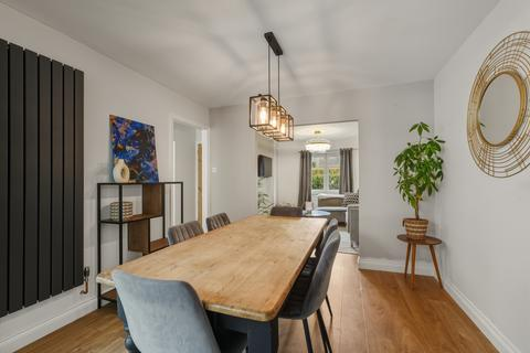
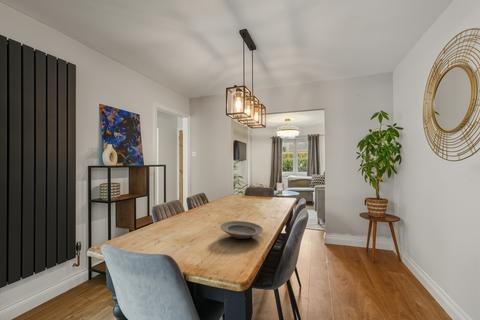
+ plate [220,220,264,240]
